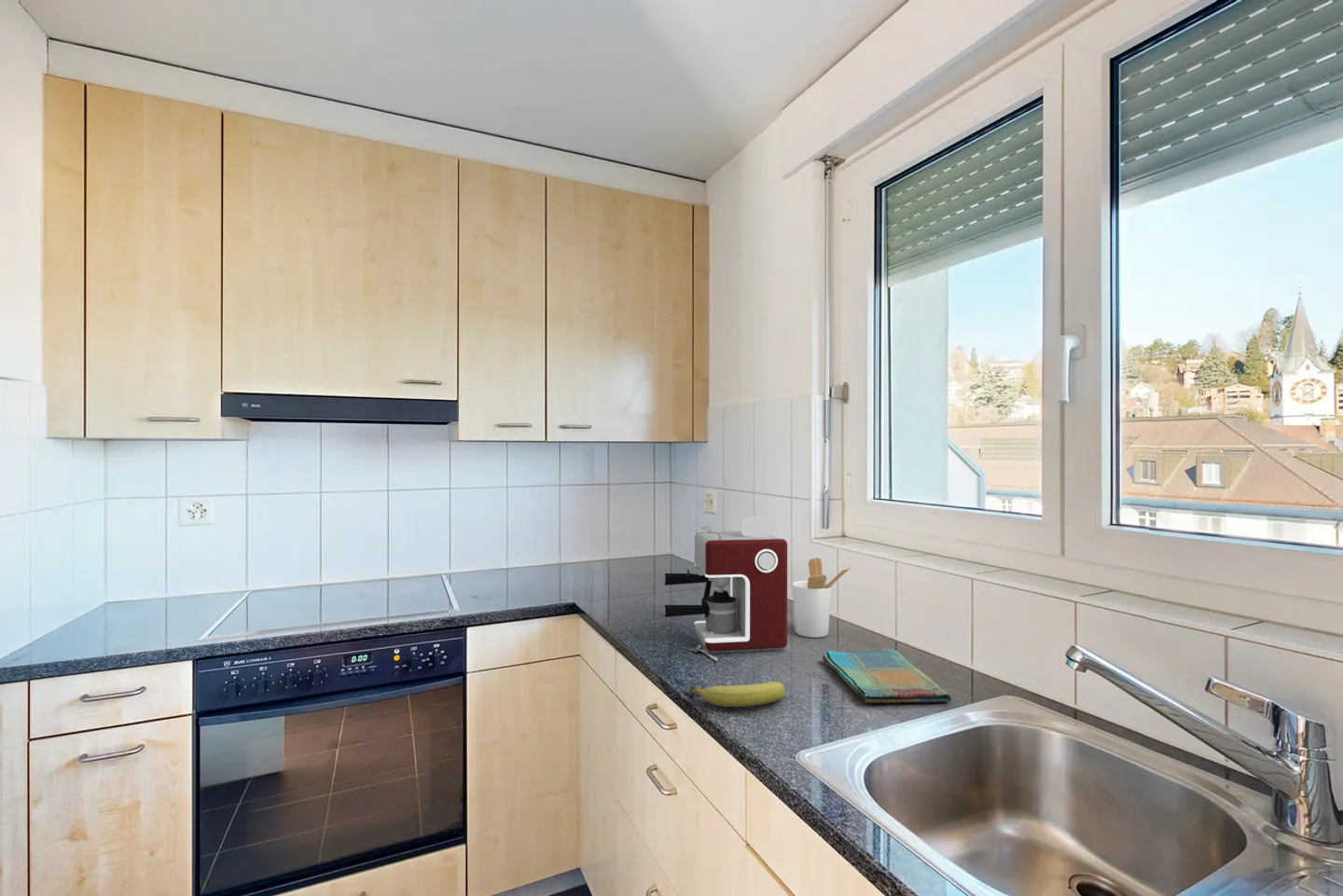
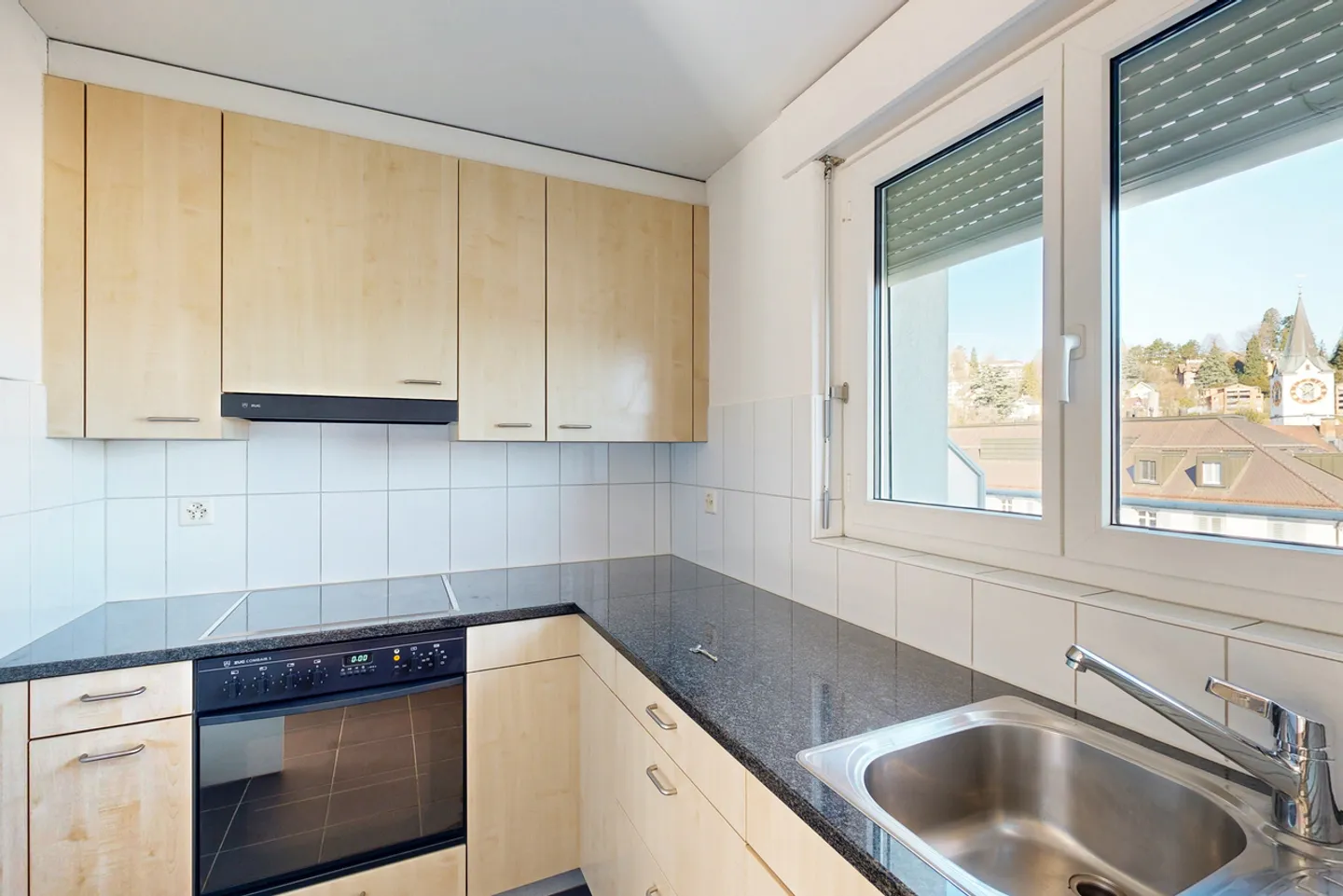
- fruit [689,681,786,708]
- coffee maker [662,516,788,653]
- utensil holder [791,557,853,639]
- dish towel [822,648,952,704]
